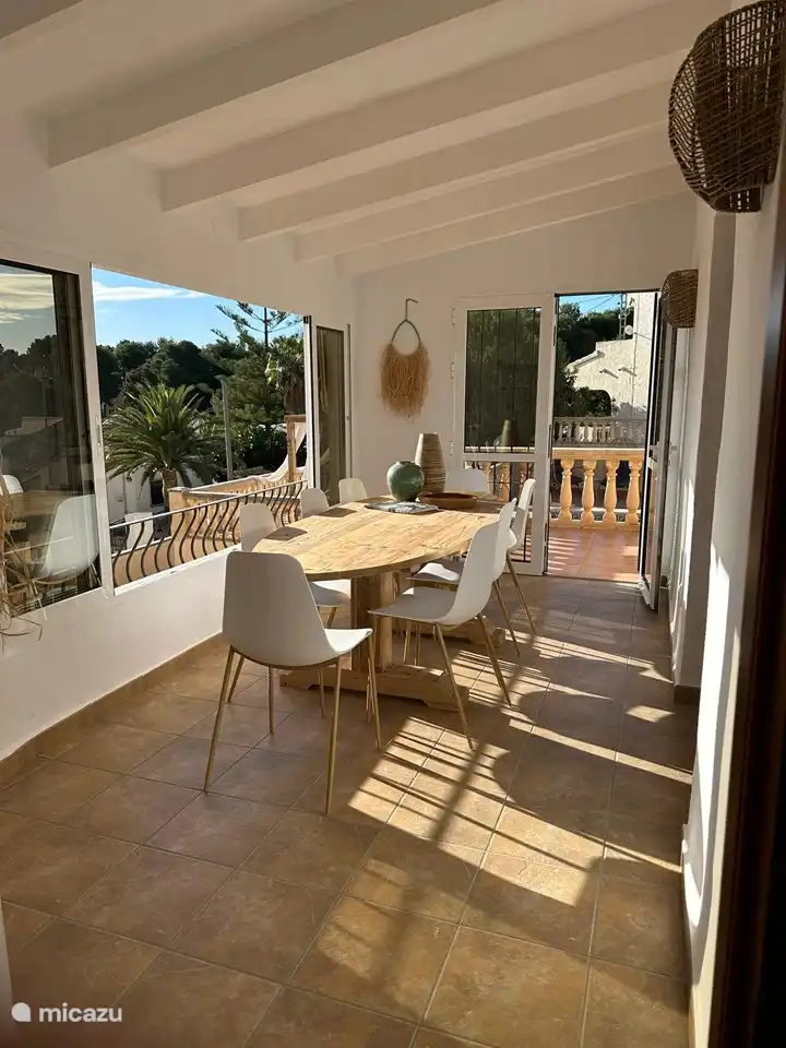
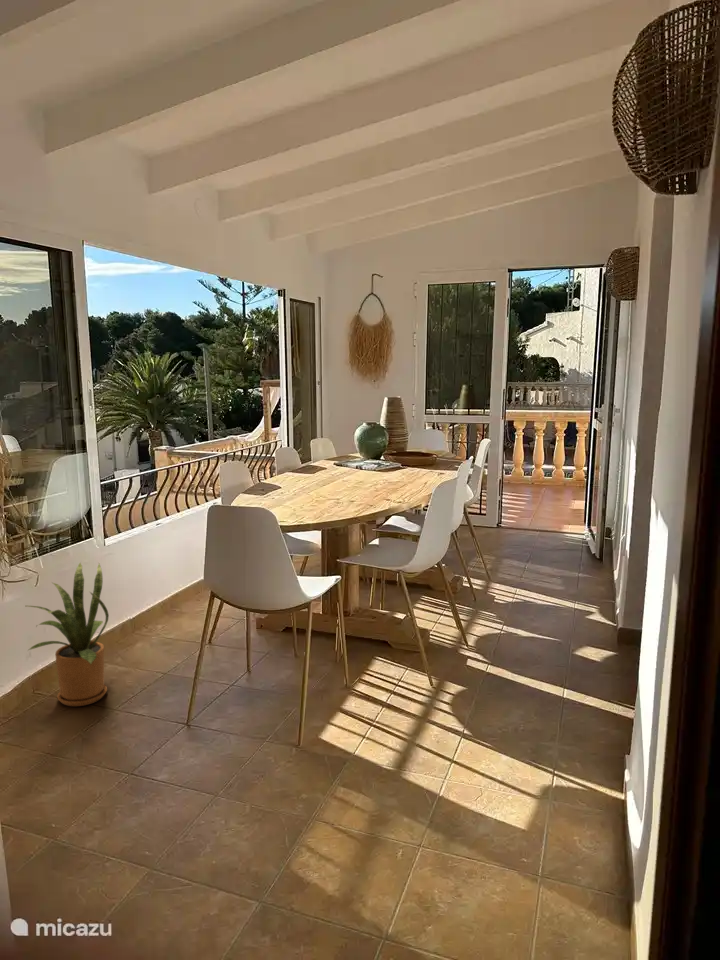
+ house plant [26,561,110,707]
